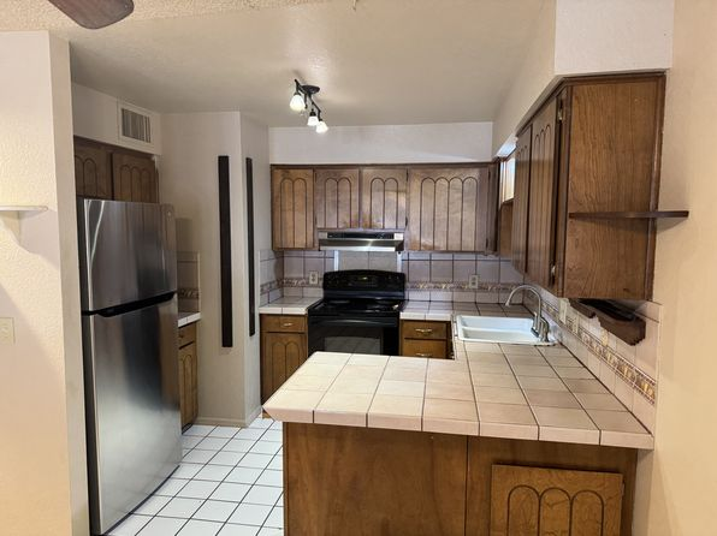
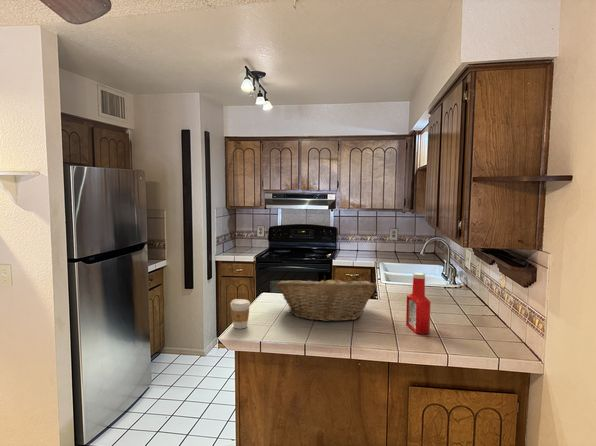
+ fruit basket [275,274,378,323]
+ coffee cup [229,298,251,330]
+ soap bottle [405,272,432,335]
